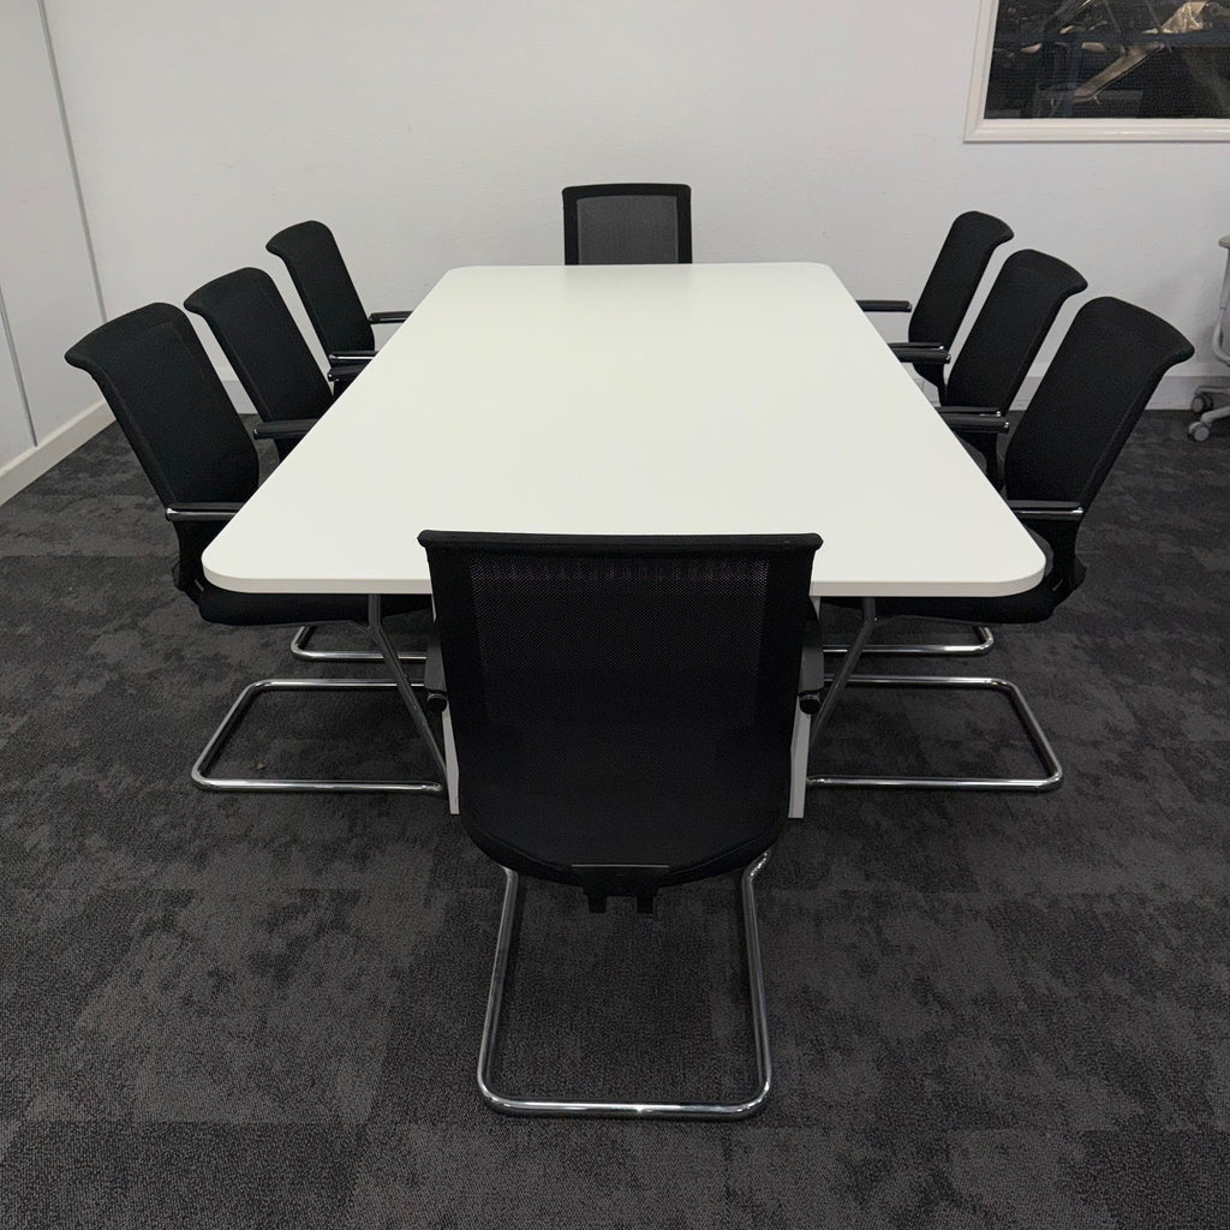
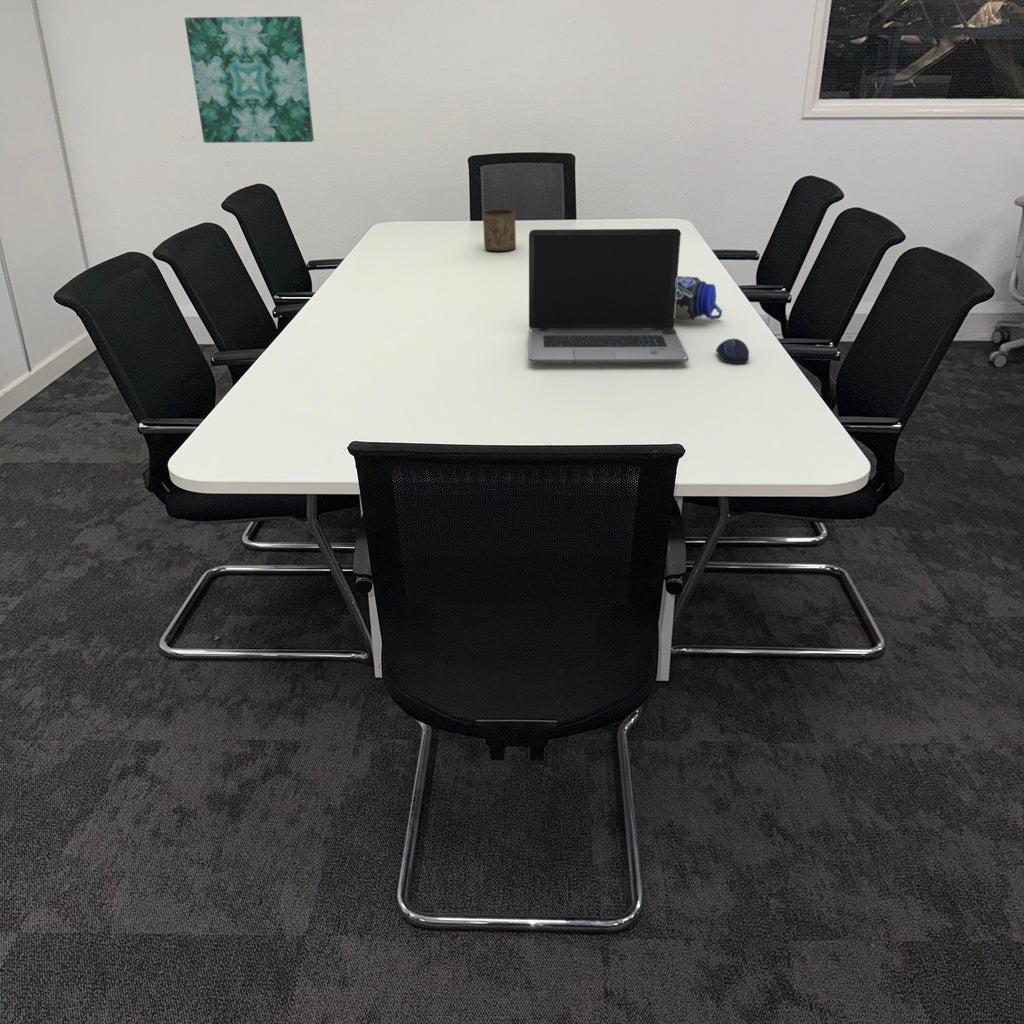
+ laptop computer [528,228,690,364]
+ computer mouse [715,338,750,364]
+ cup [482,208,517,252]
+ wall art [184,15,315,144]
+ water bottle [674,275,723,321]
